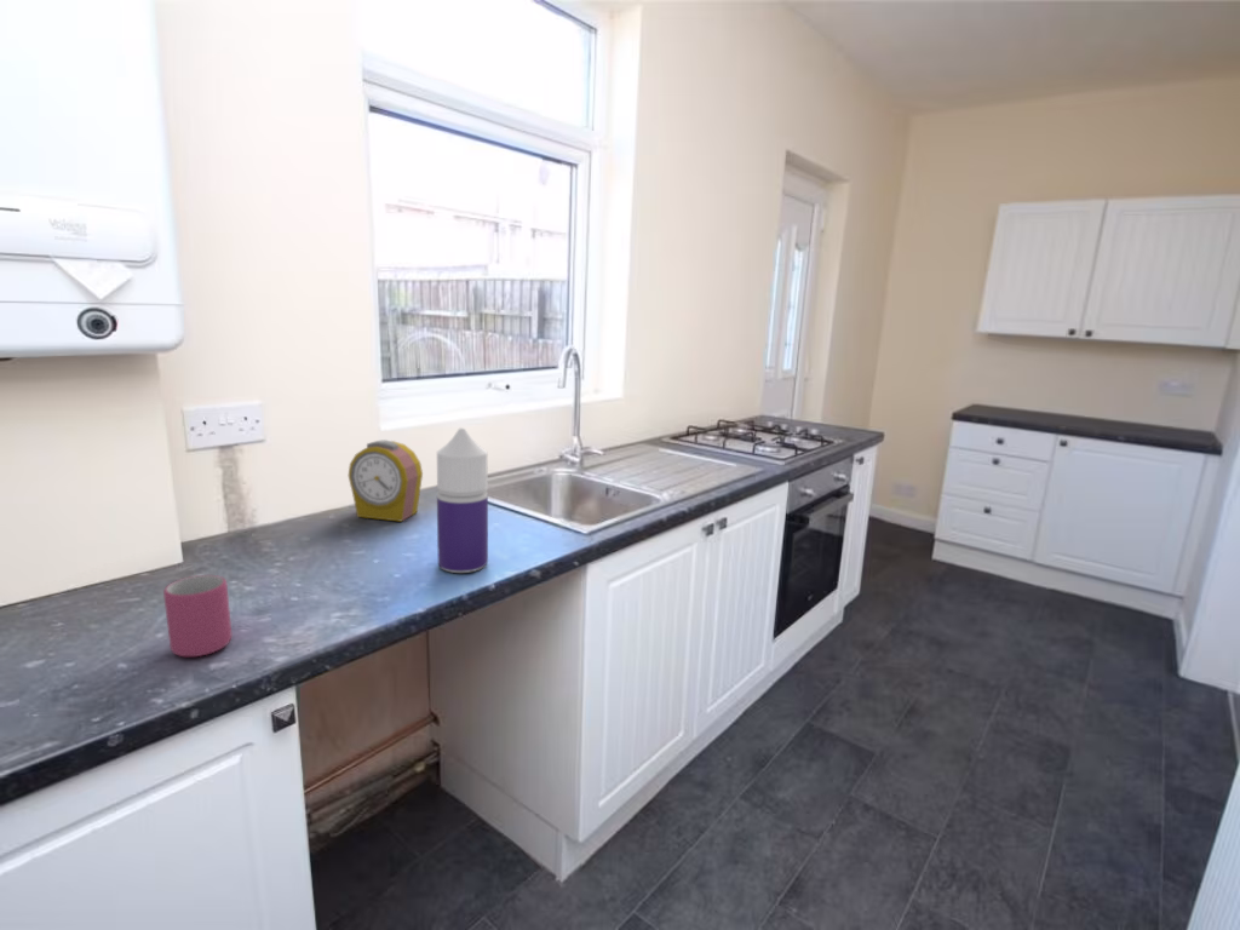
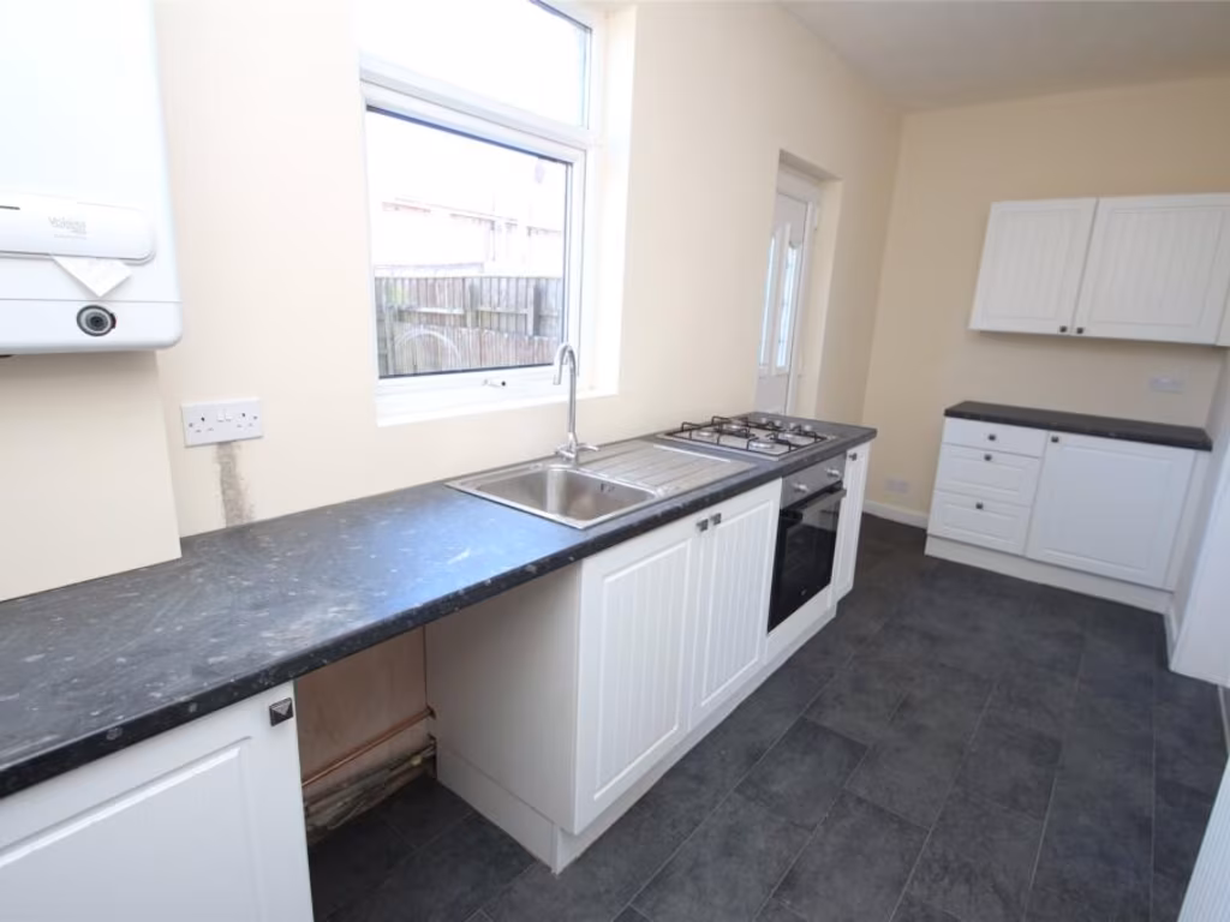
- alarm clock [348,438,424,523]
- mug [162,574,232,658]
- bottle [436,426,489,574]
